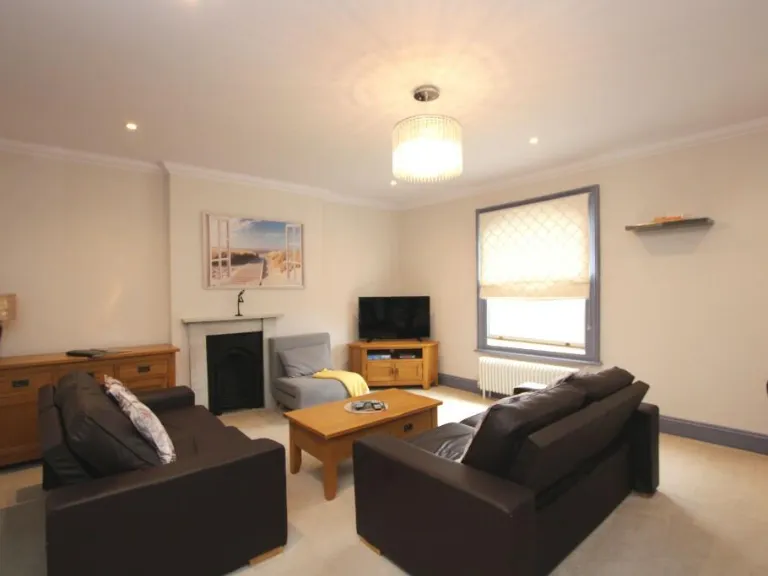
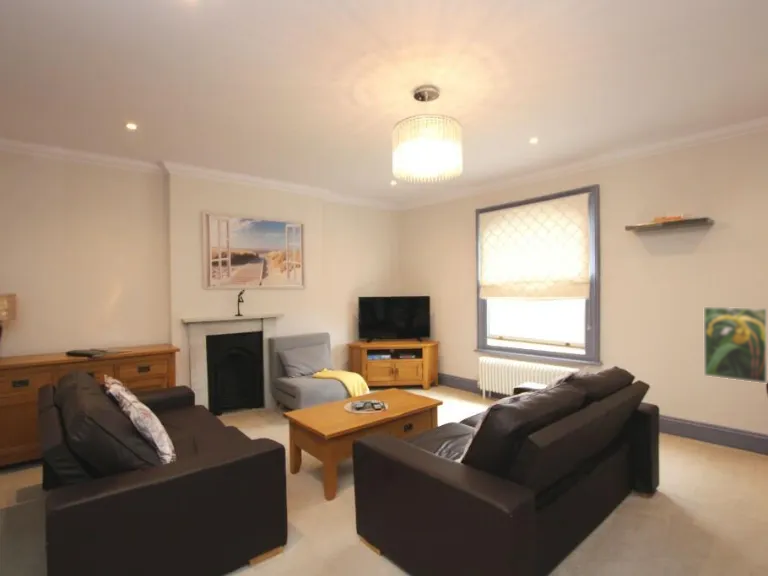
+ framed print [703,306,768,384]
